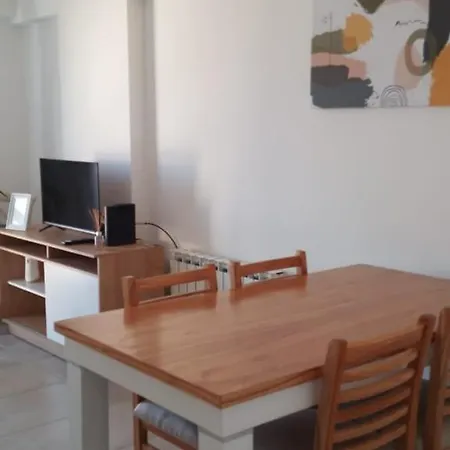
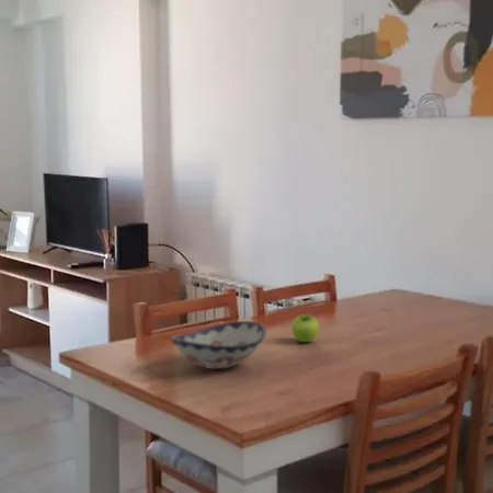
+ fruit [290,313,320,343]
+ decorative bowl [169,320,267,370]
